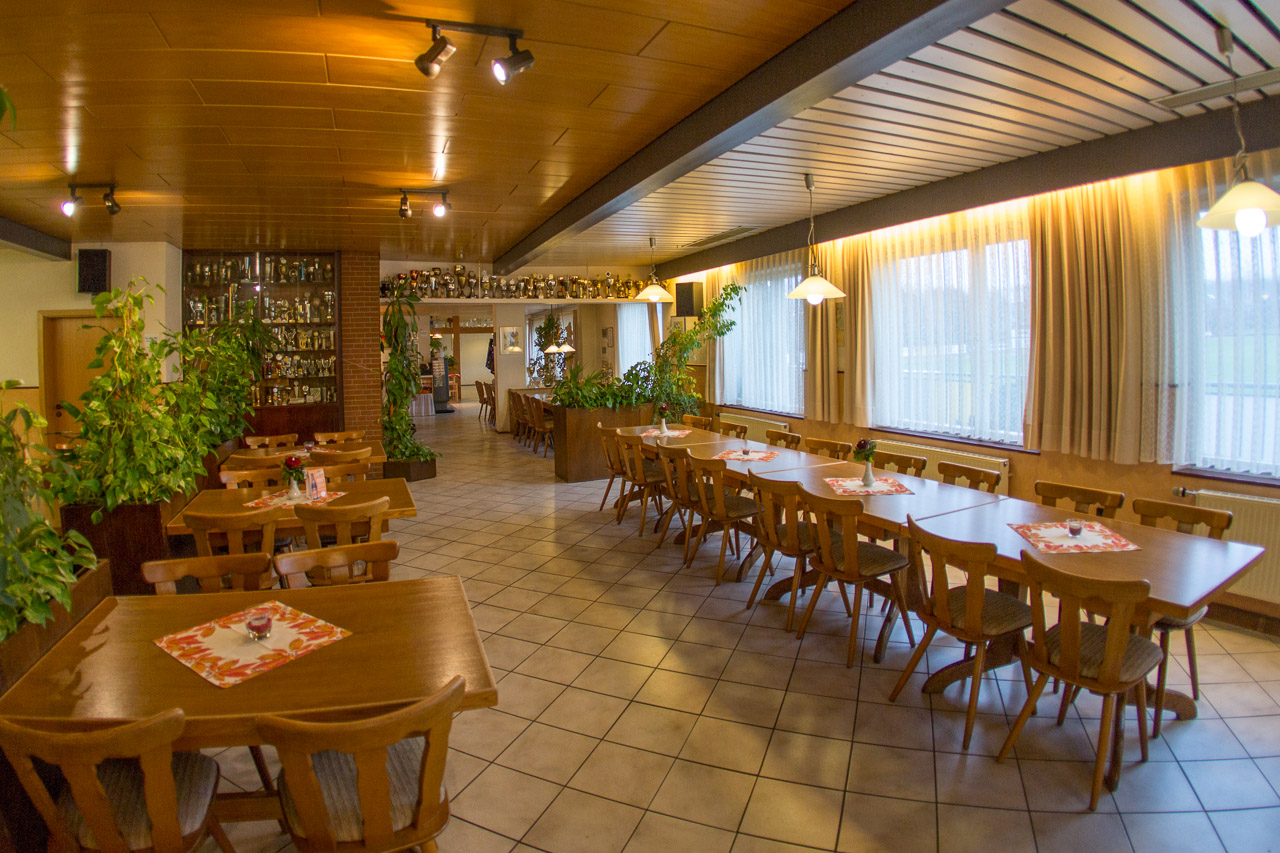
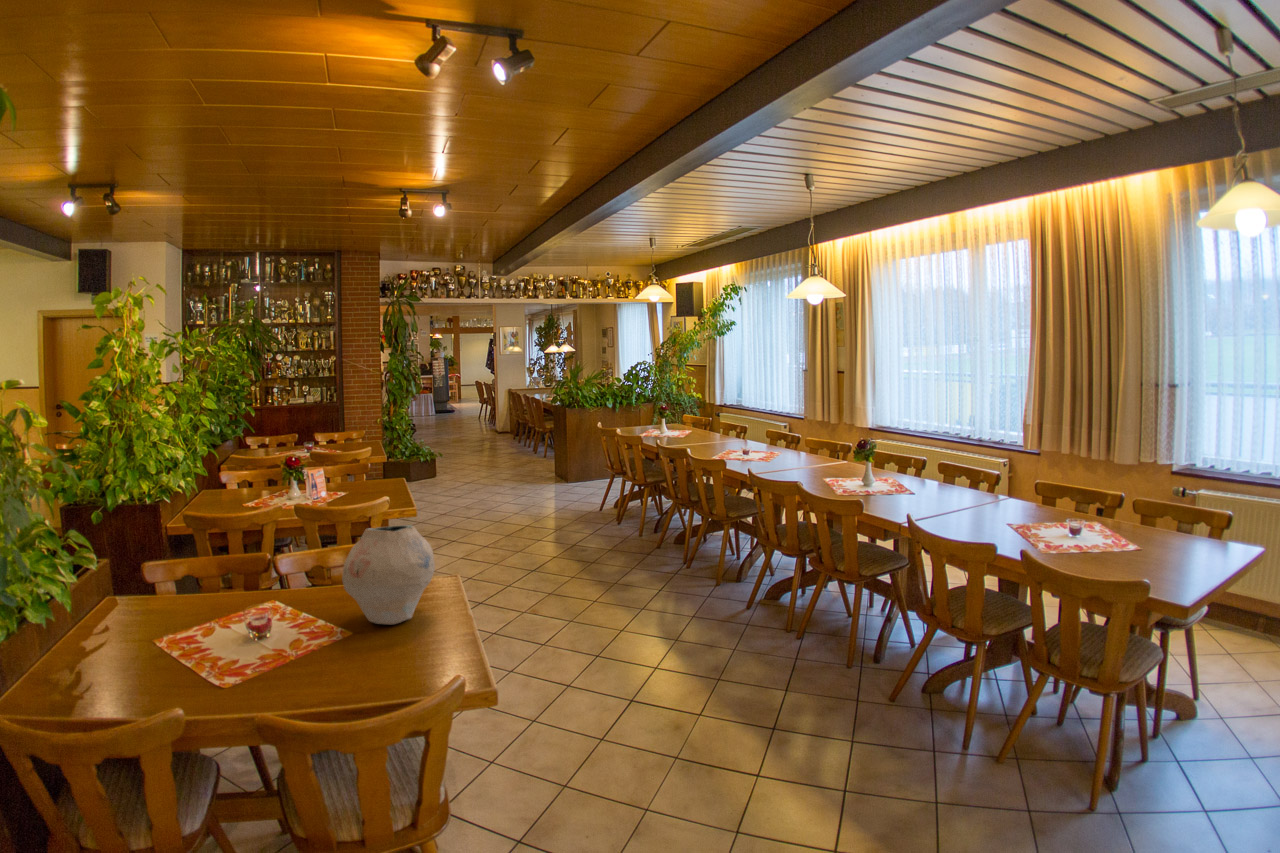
+ vase [341,524,436,625]
